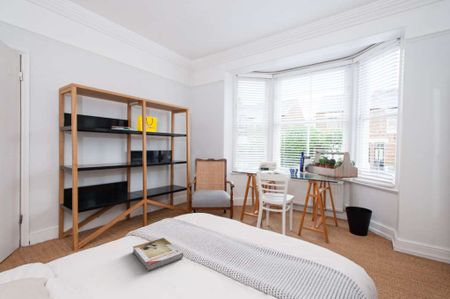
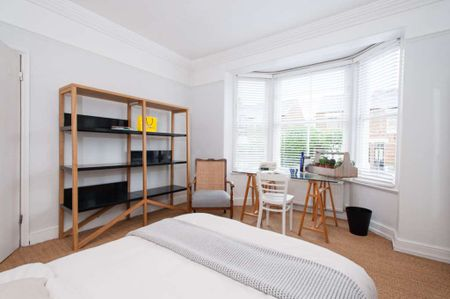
- book [132,237,184,272]
